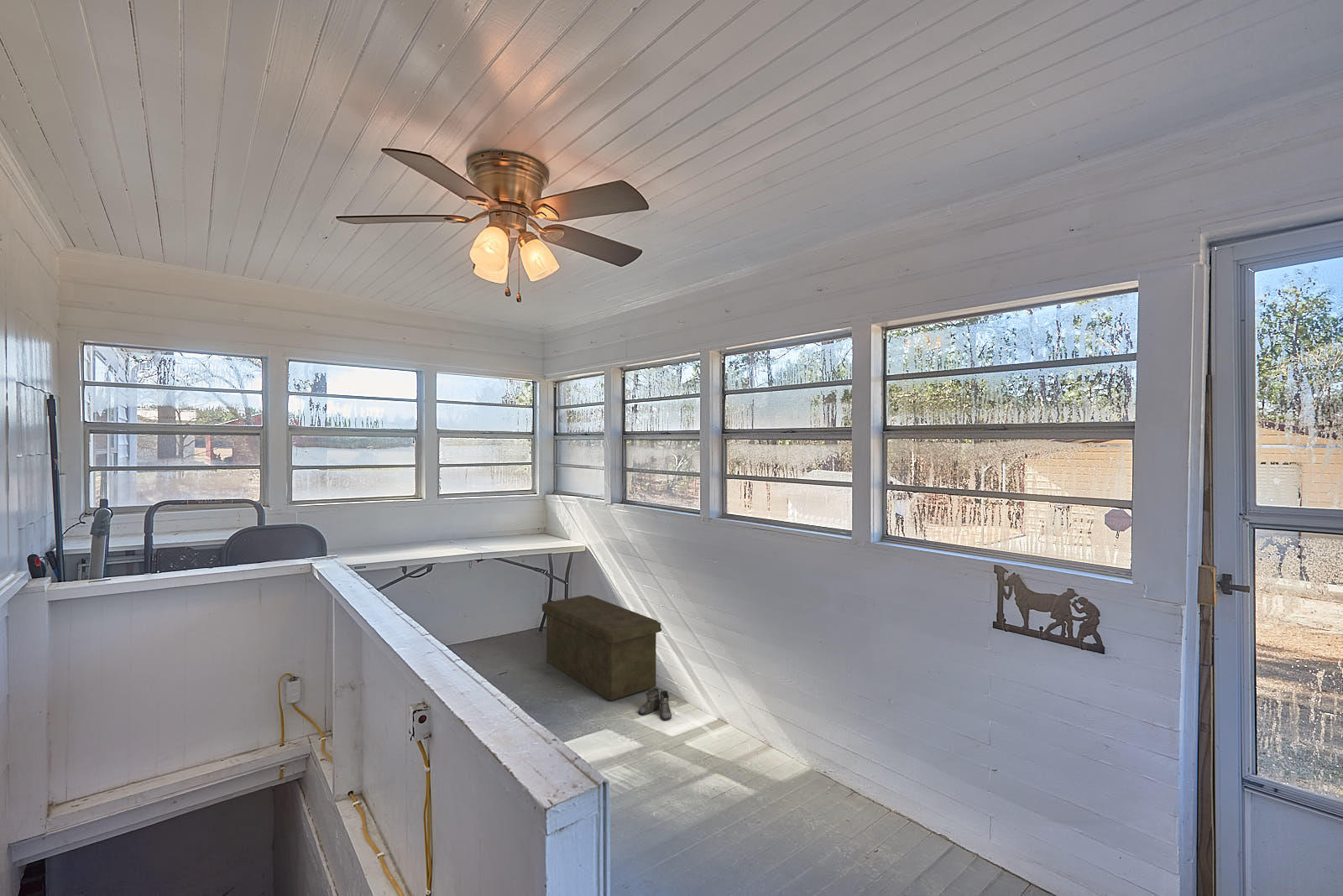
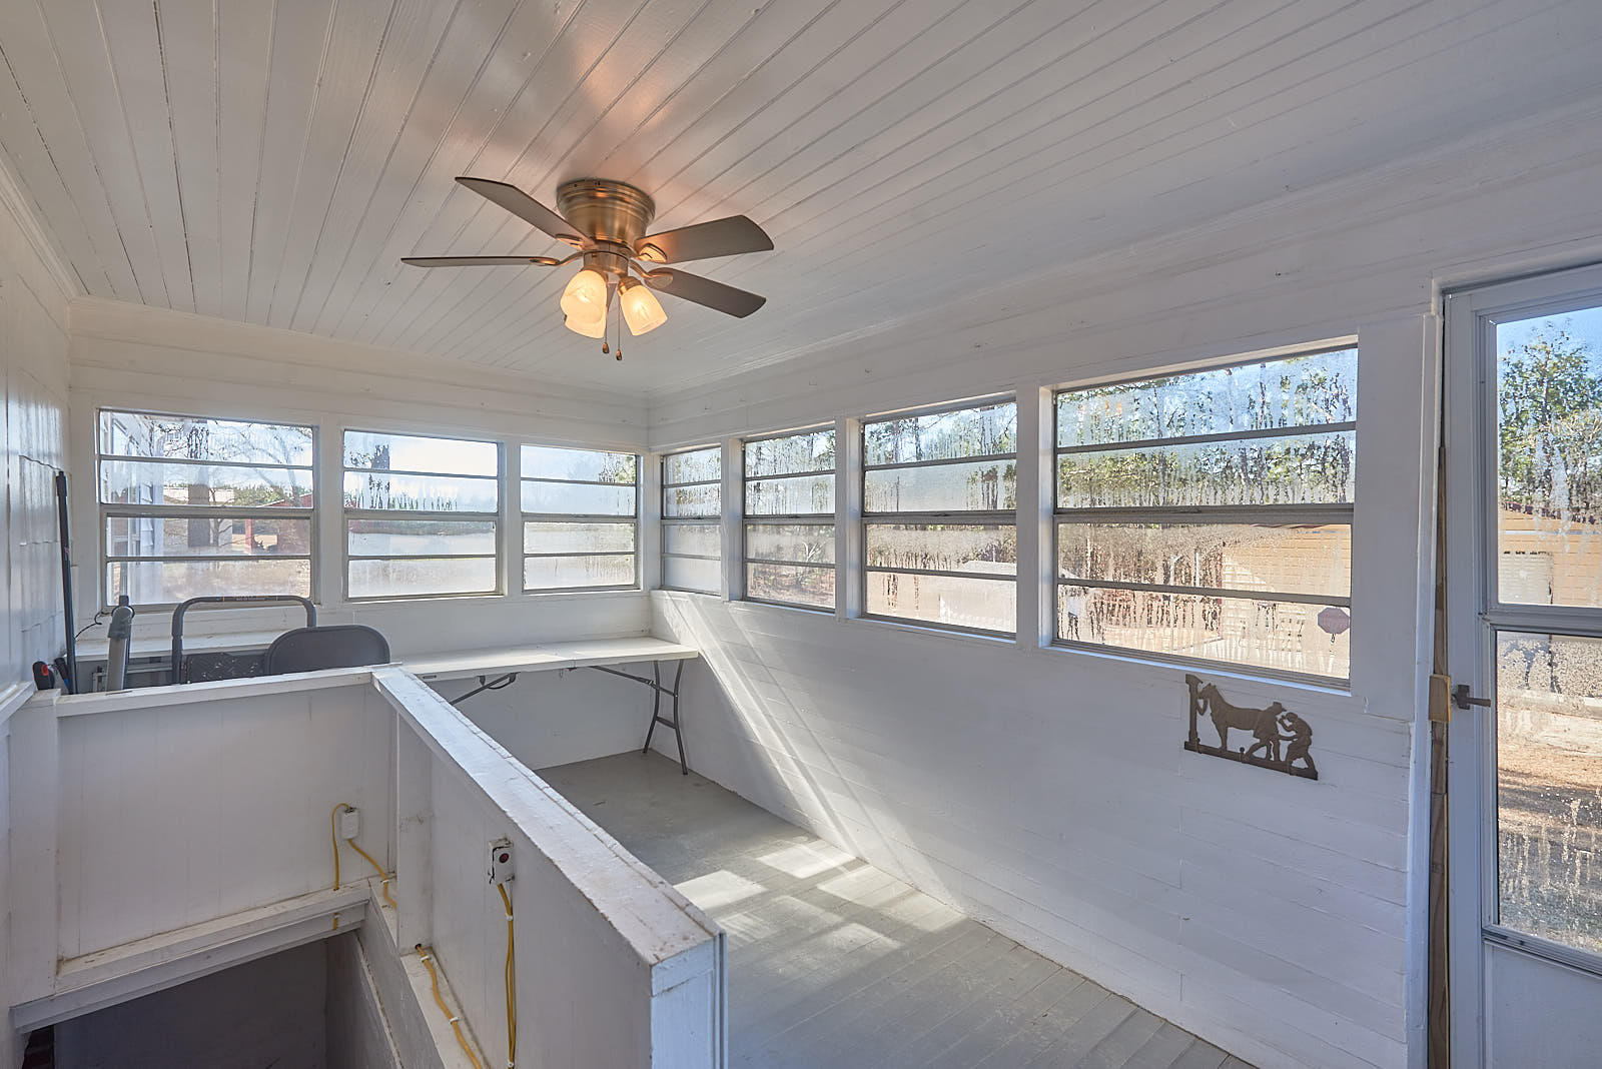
- boots [638,687,674,721]
- storage bench [541,594,662,701]
